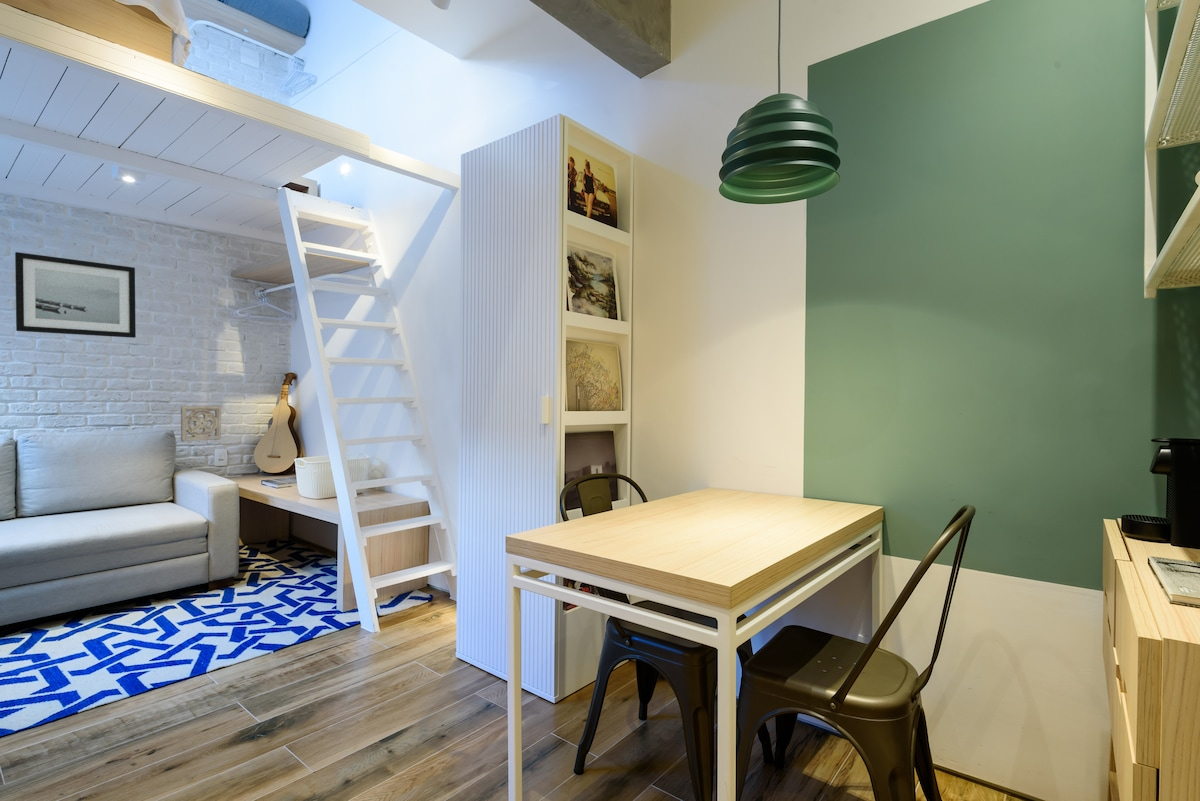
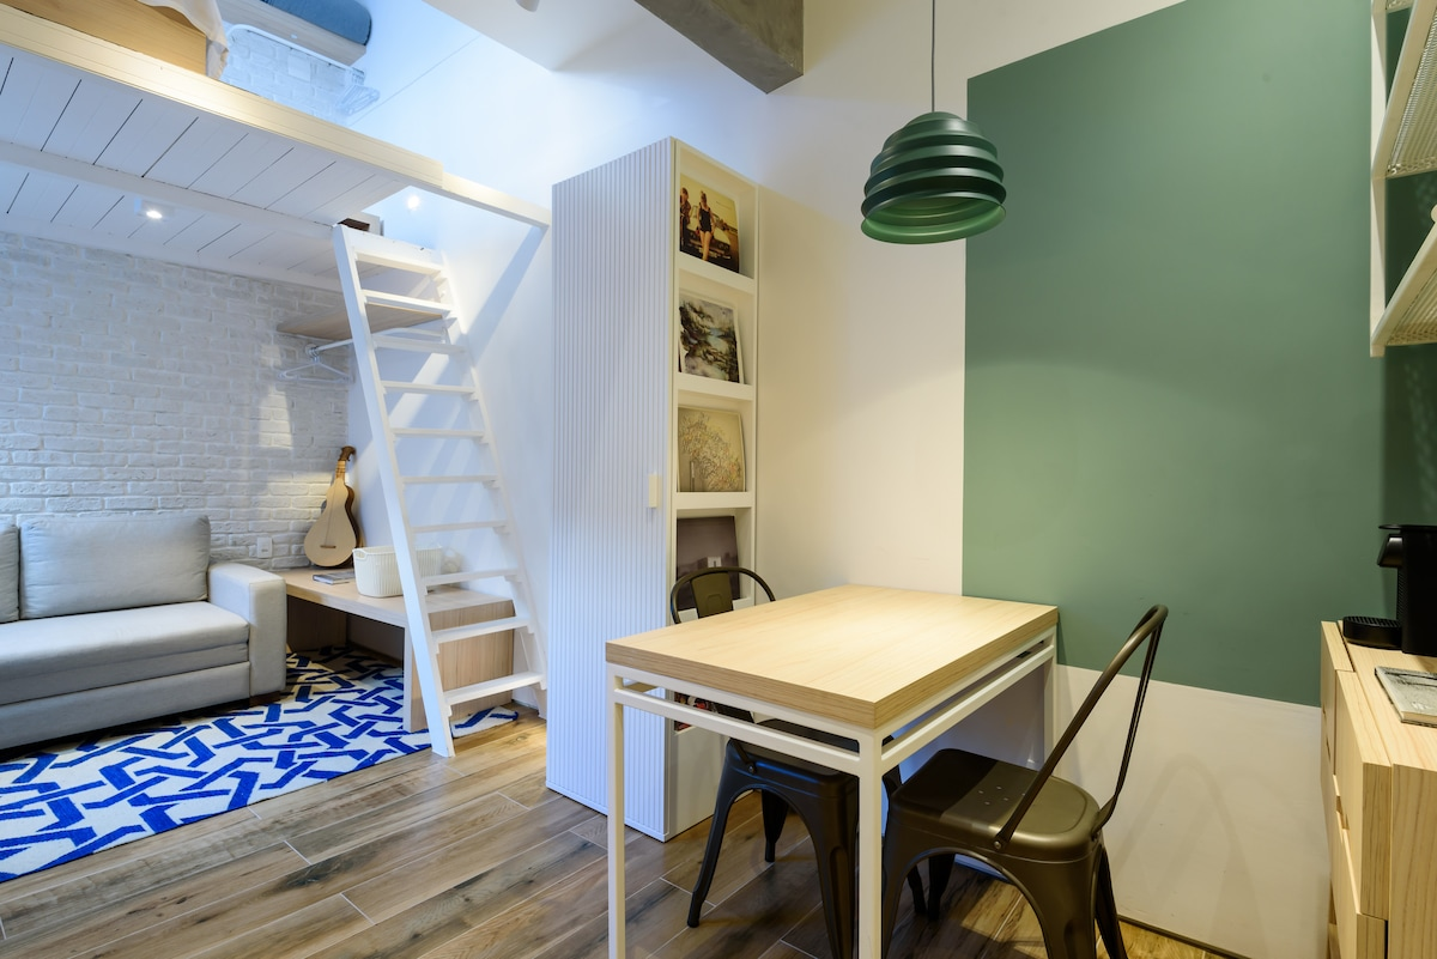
- wall ornament [180,405,222,443]
- wall art [14,251,137,339]
